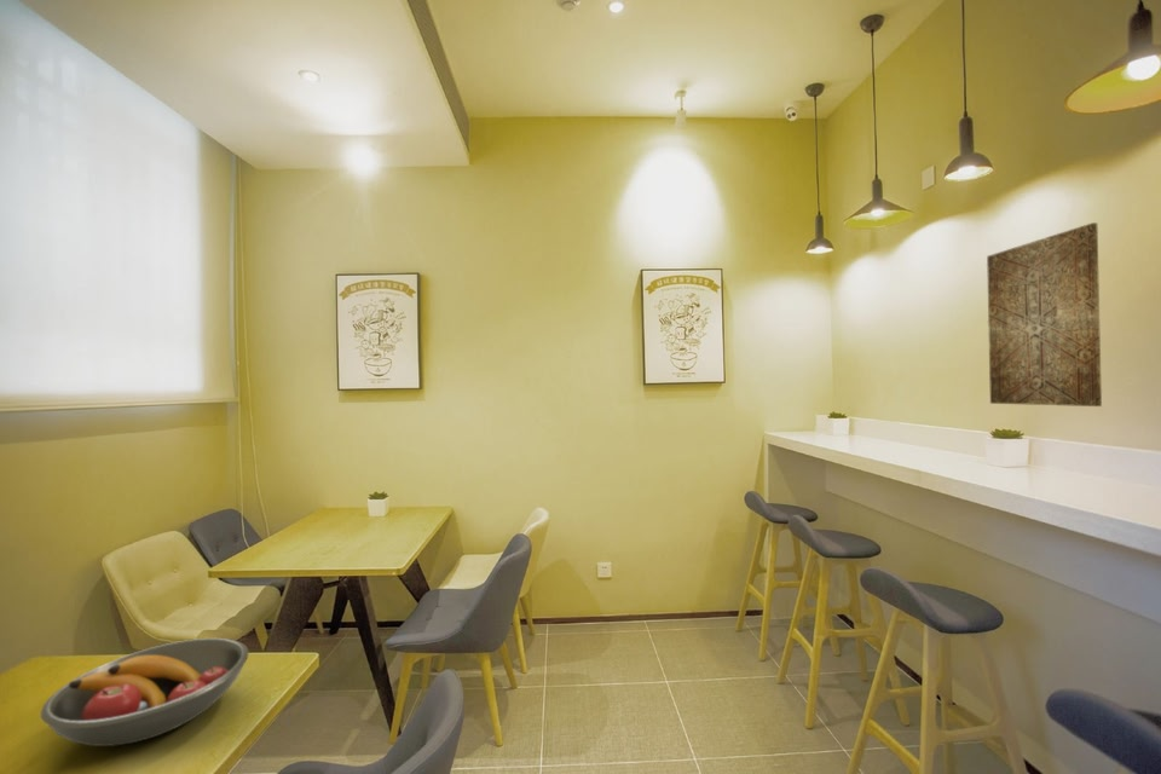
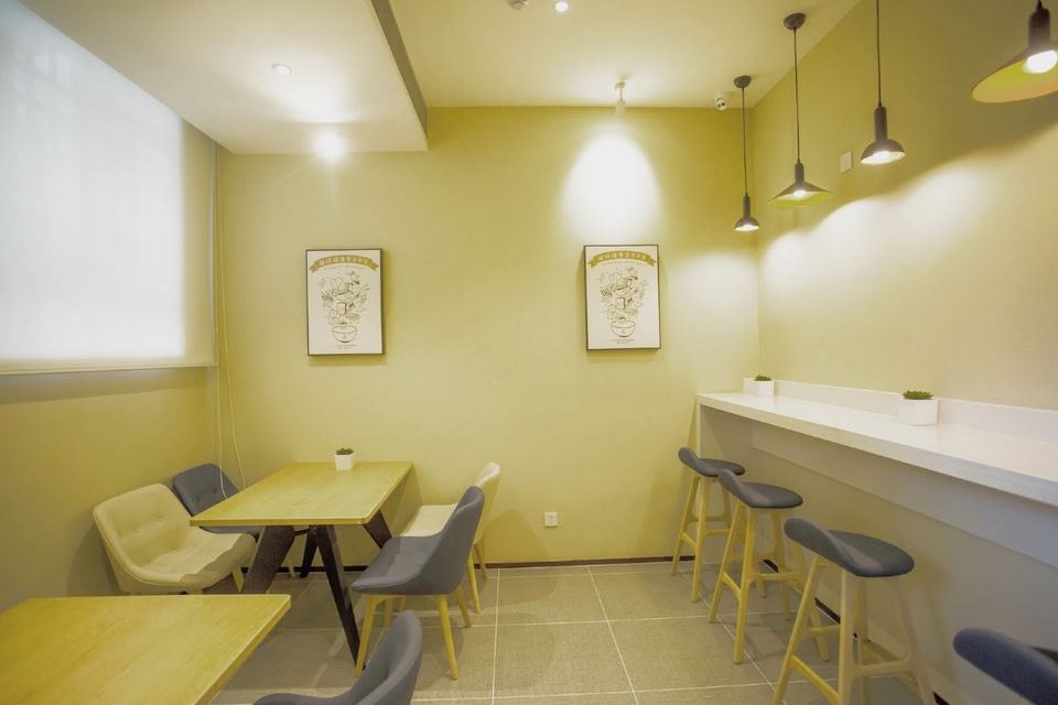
- fruit bowl [39,637,250,747]
- wall art [986,221,1103,408]
